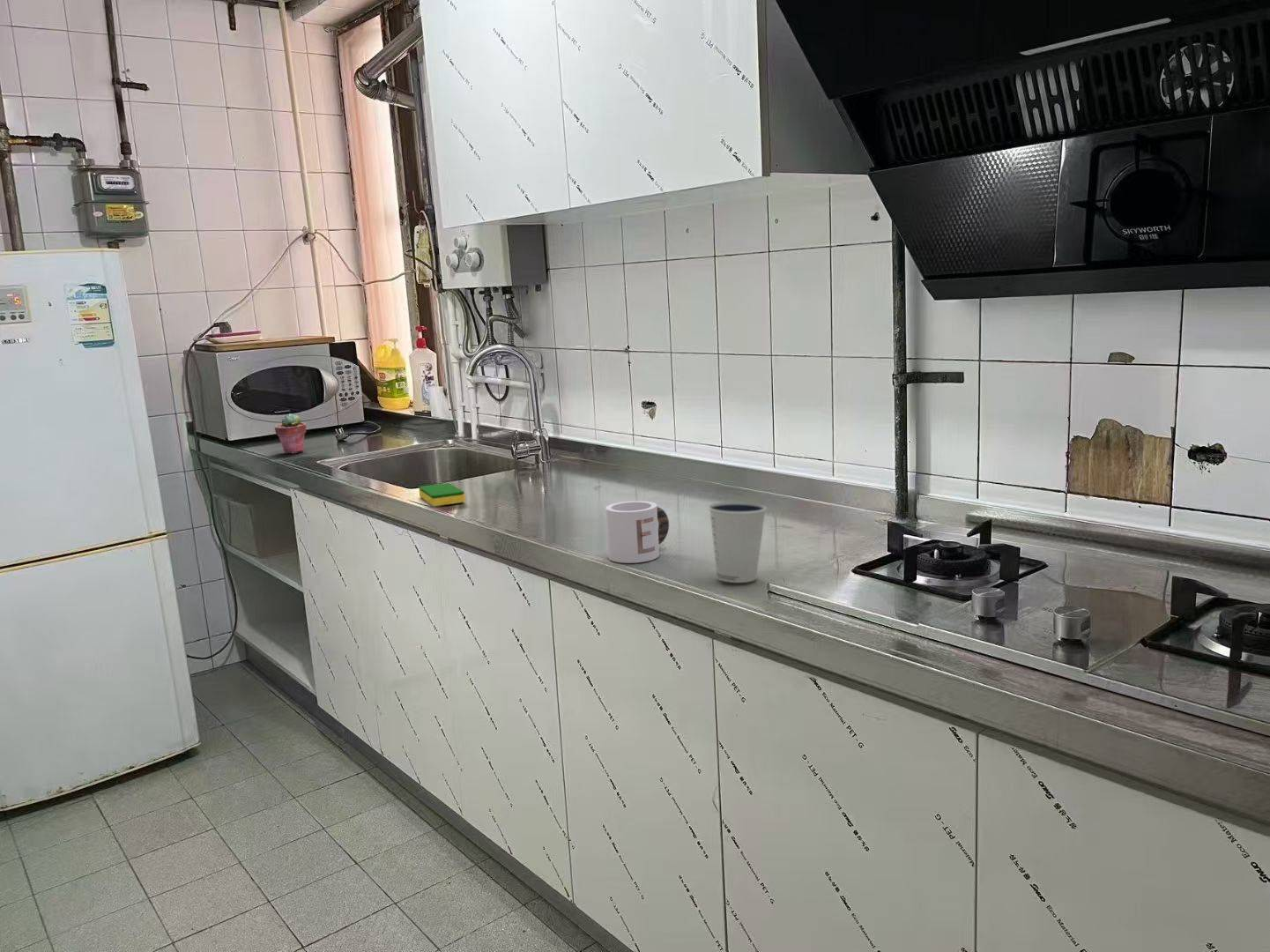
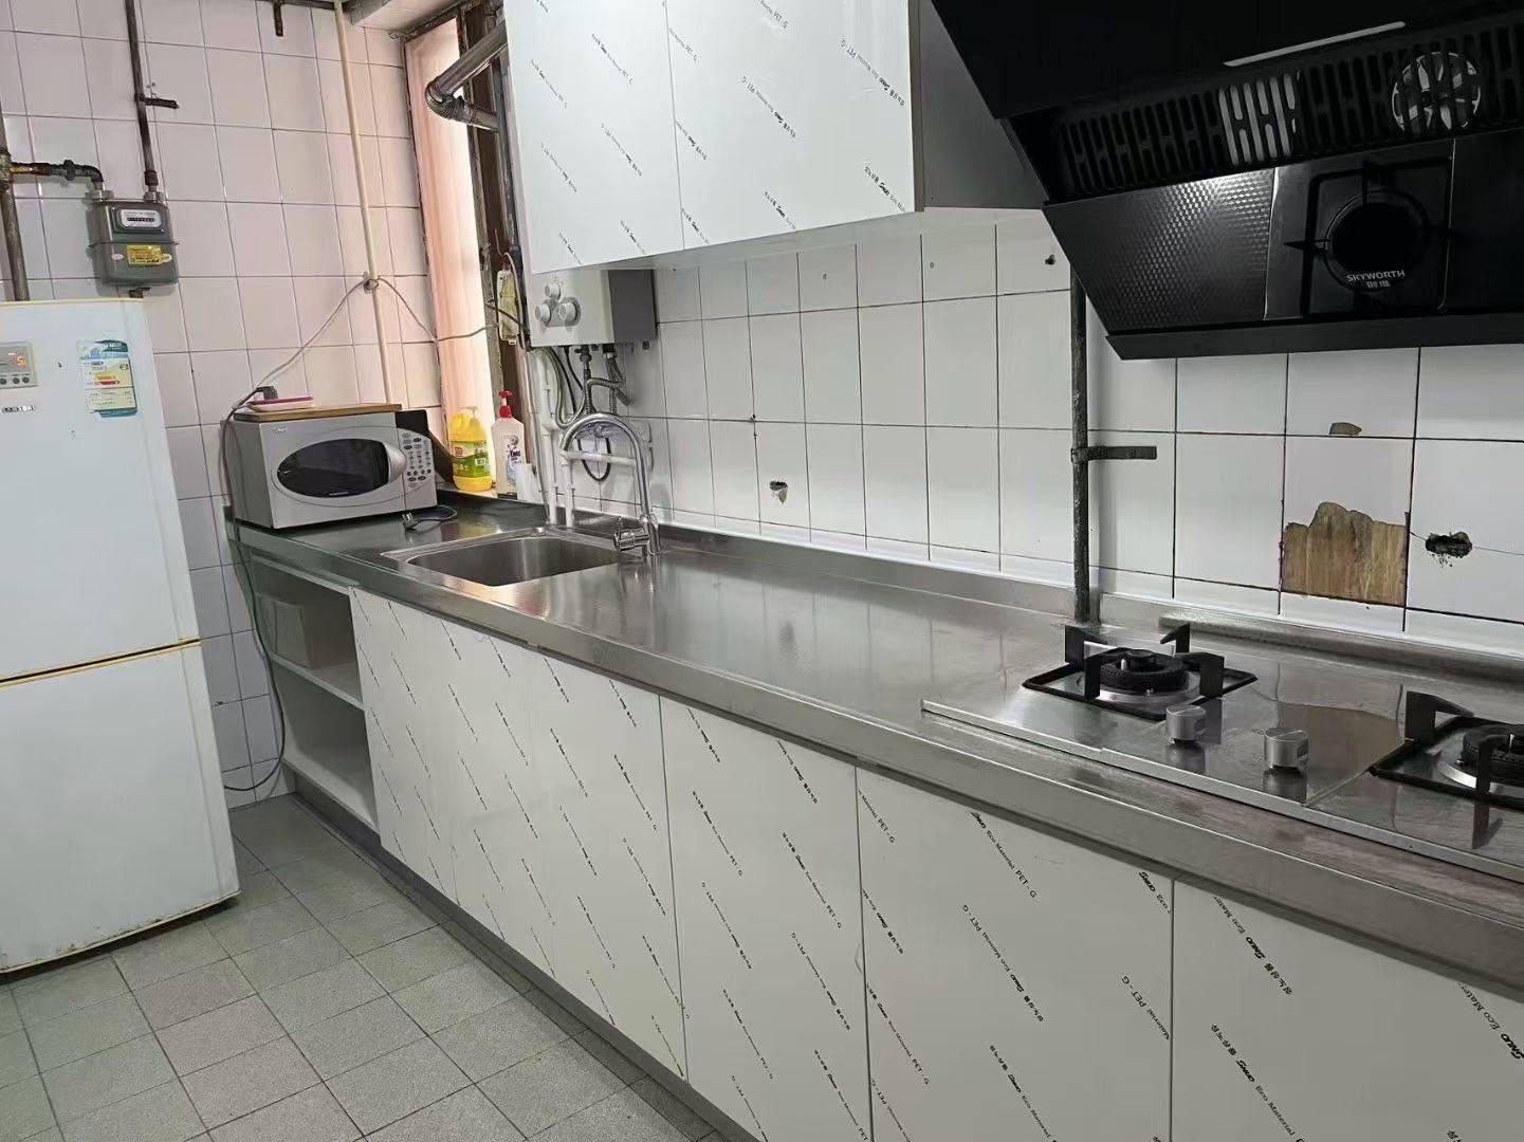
- potted succulent [274,413,308,454]
- dixie cup [708,501,768,584]
- dish sponge [418,482,465,507]
- mug [605,500,670,564]
